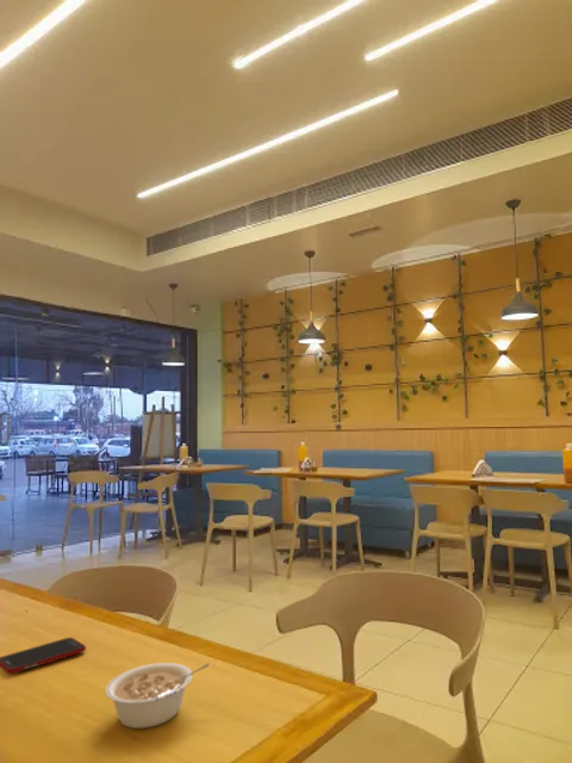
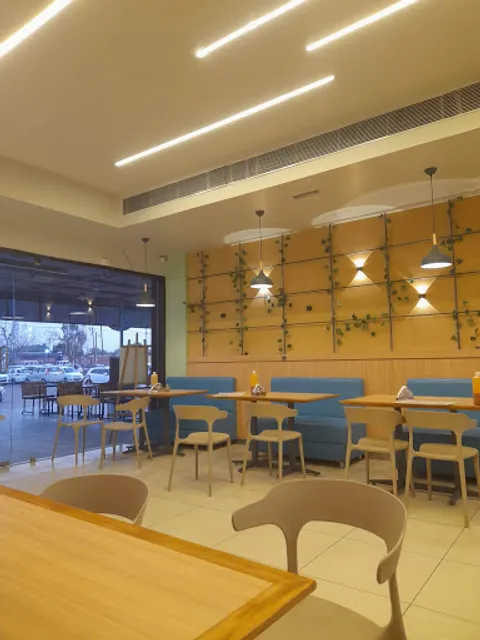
- cell phone [0,637,87,675]
- legume [104,662,211,730]
